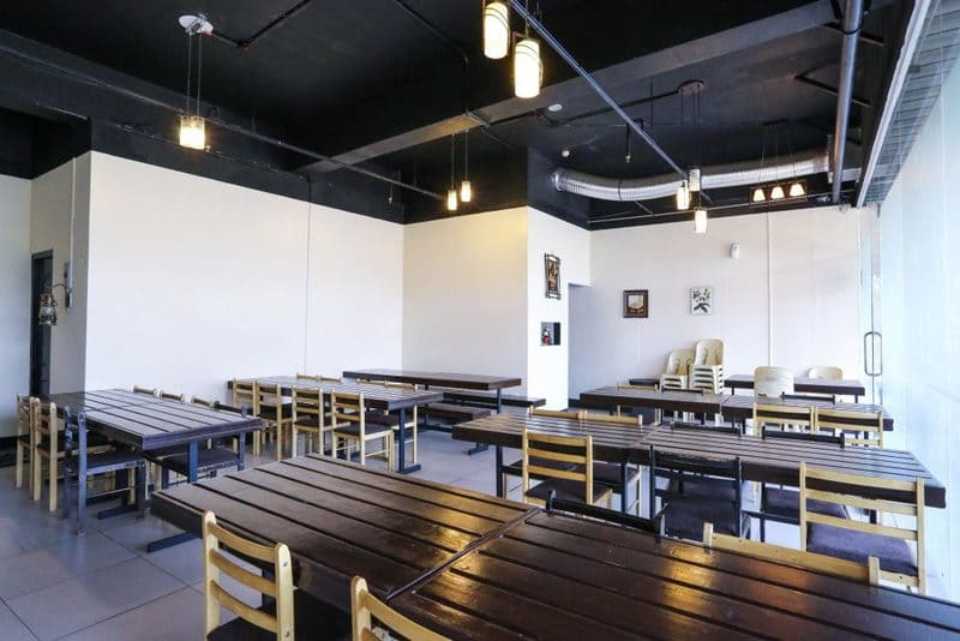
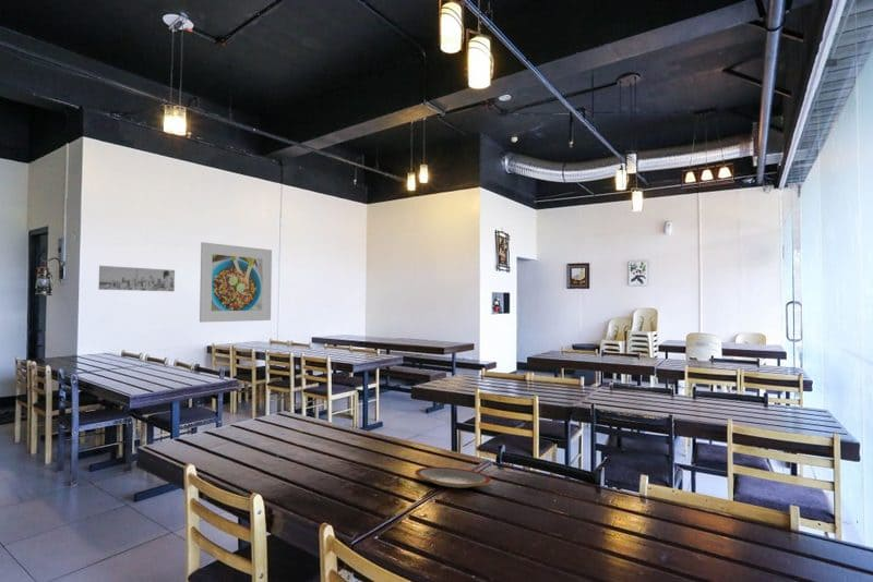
+ wall art [97,265,176,292]
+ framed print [199,241,273,324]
+ plate [414,466,492,488]
